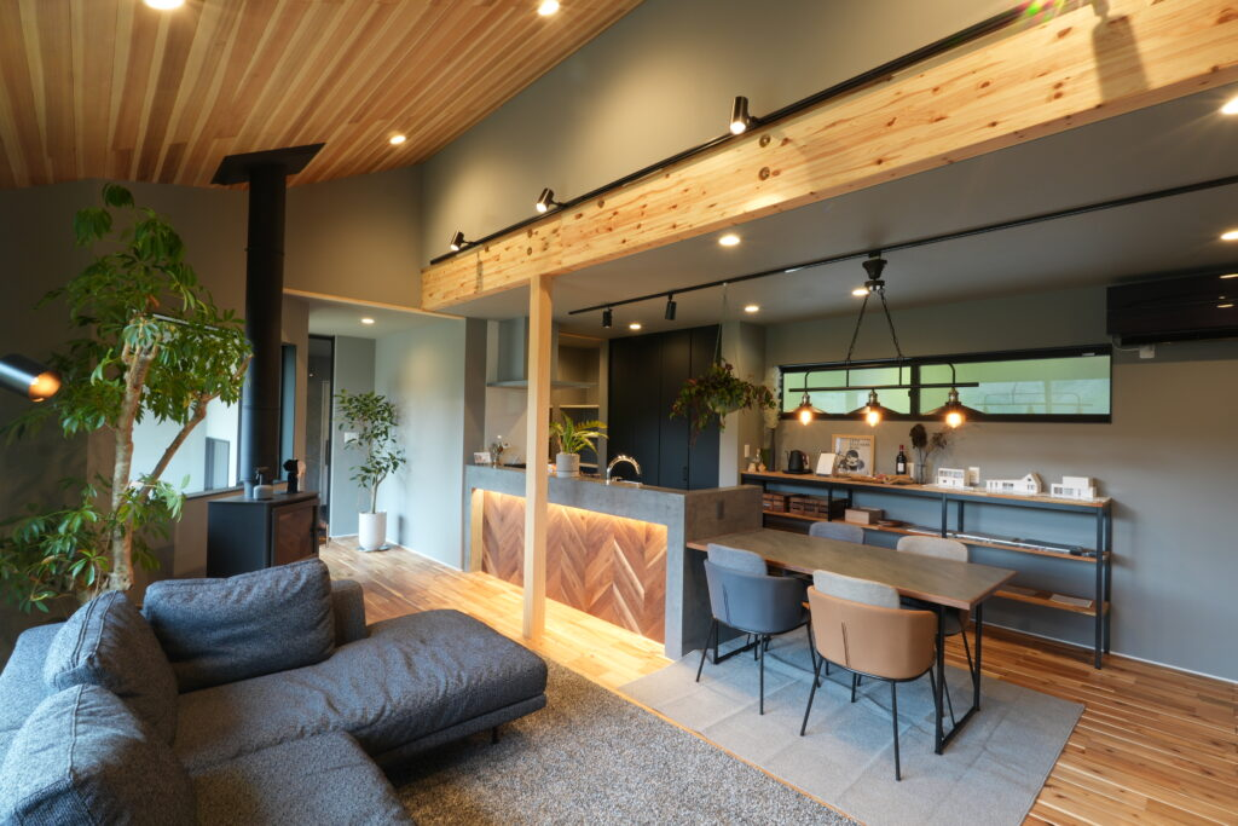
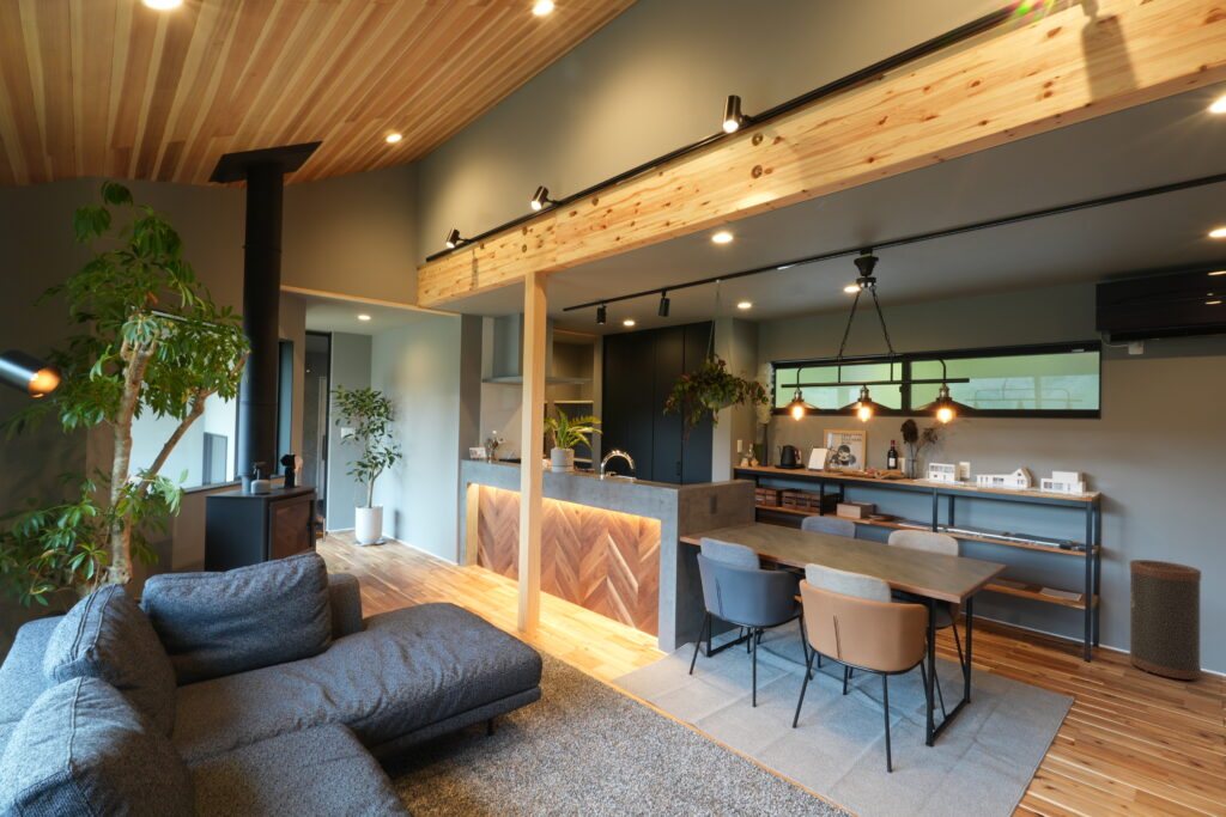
+ trash can [1128,559,1202,681]
